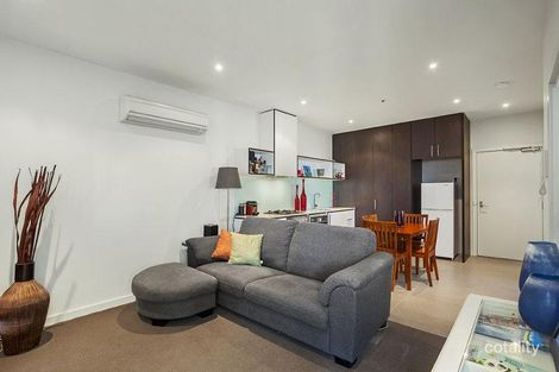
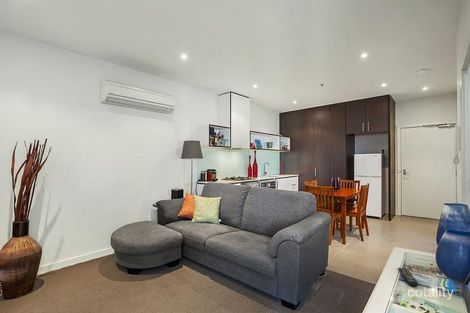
+ remote control [397,267,419,288]
